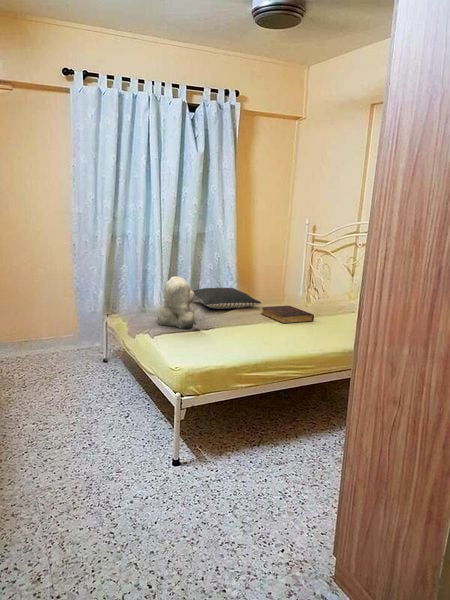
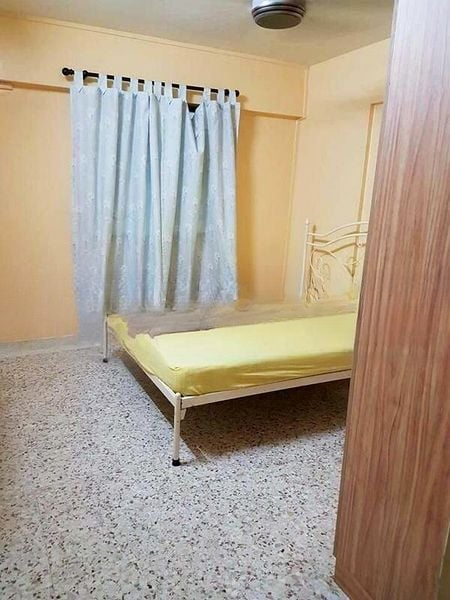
- teddy bear [157,276,195,330]
- pillow [192,287,262,310]
- book [260,305,315,324]
